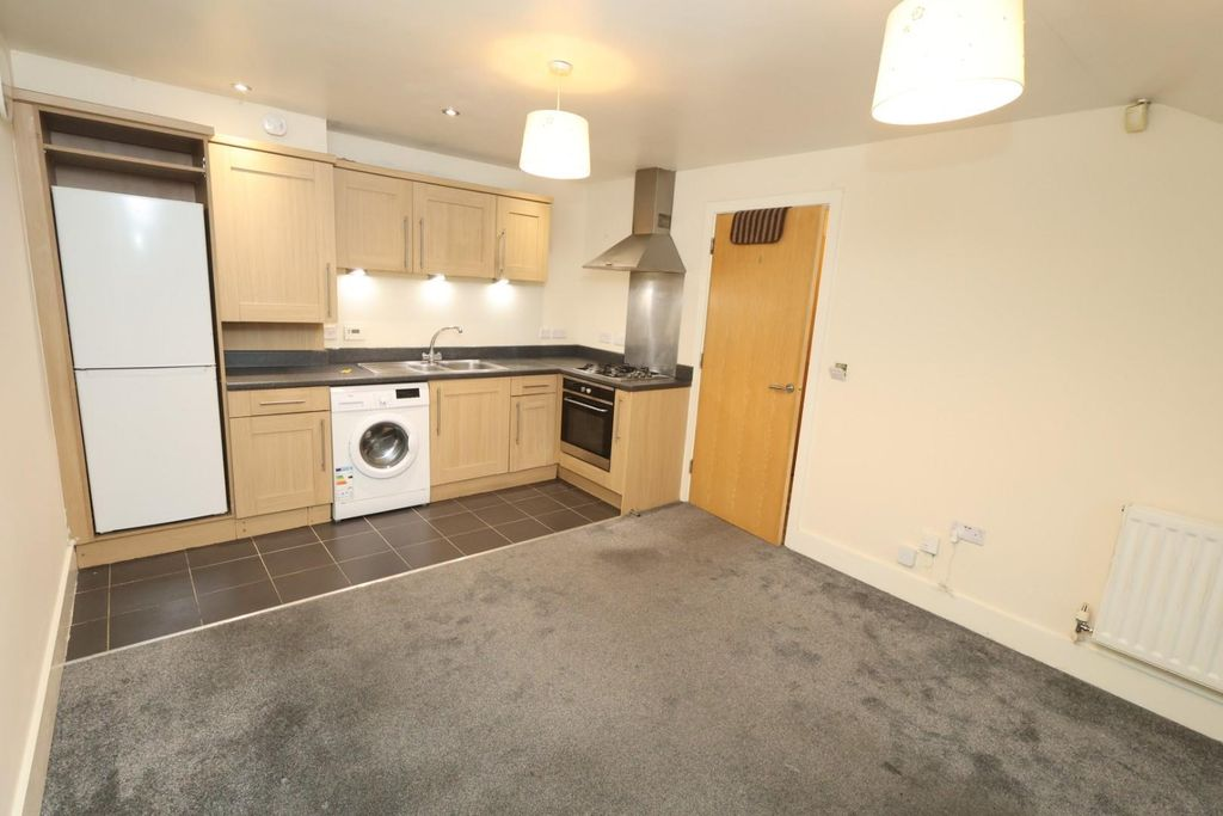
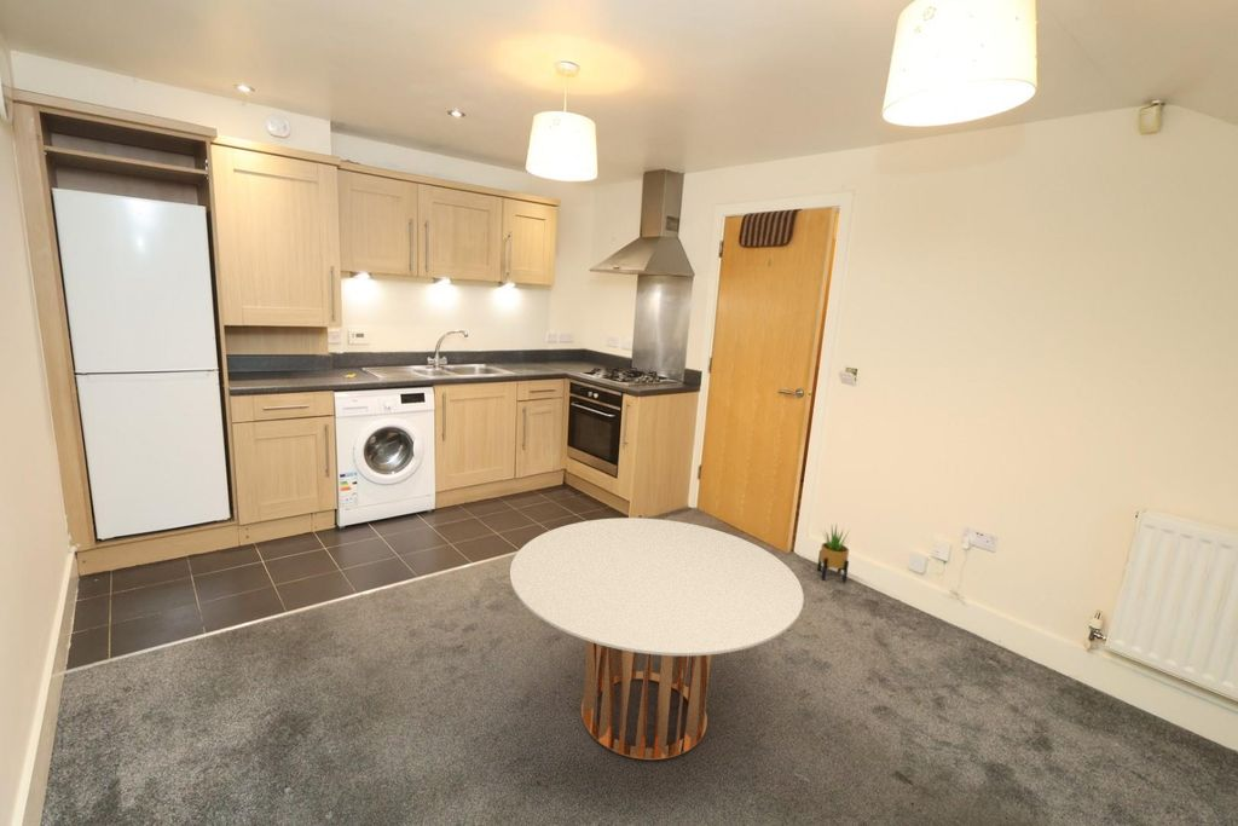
+ potted plant [816,525,851,584]
+ round table [509,516,805,761]
